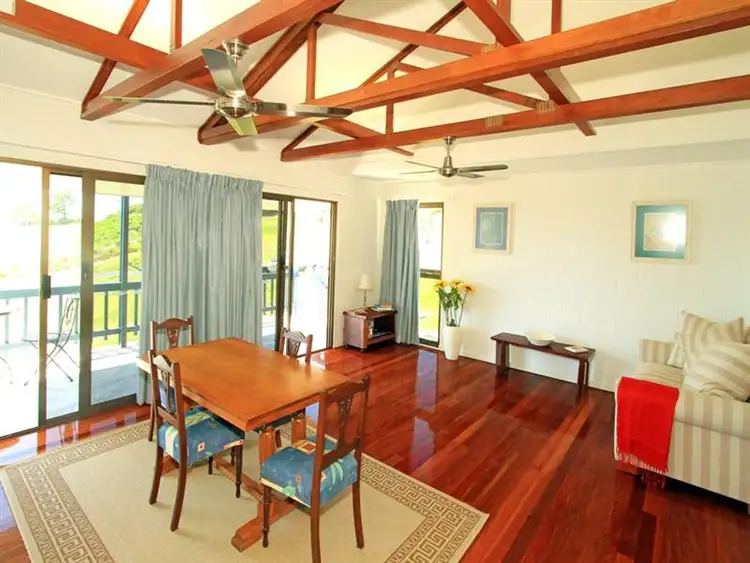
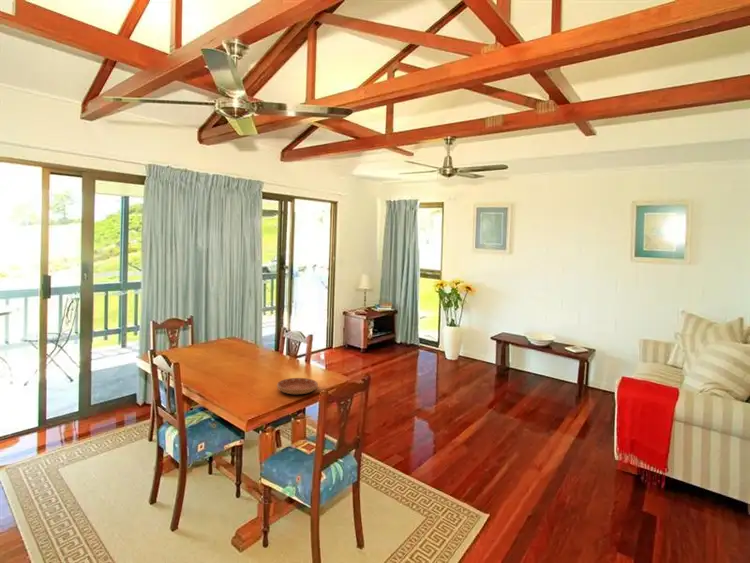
+ saucer [276,377,319,395]
